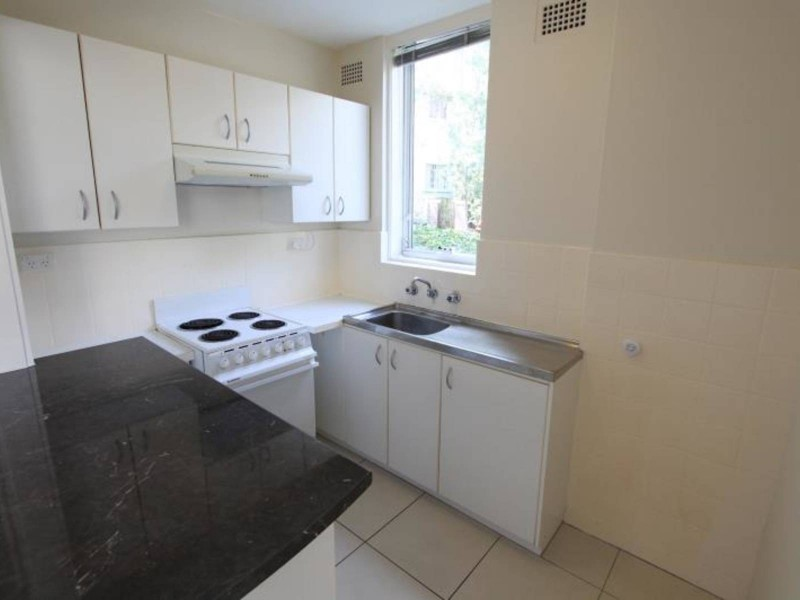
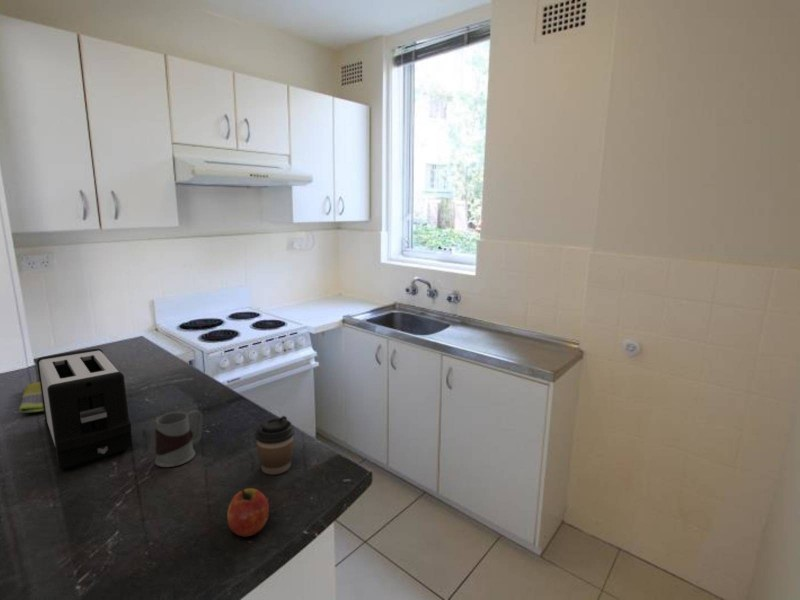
+ mug [154,409,204,468]
+ apple [226,487,270,537]
+ dish towel [18,381,44,414]
+ toaster [36,348,134,469]
+ coffee cup [254,415,296,476]
